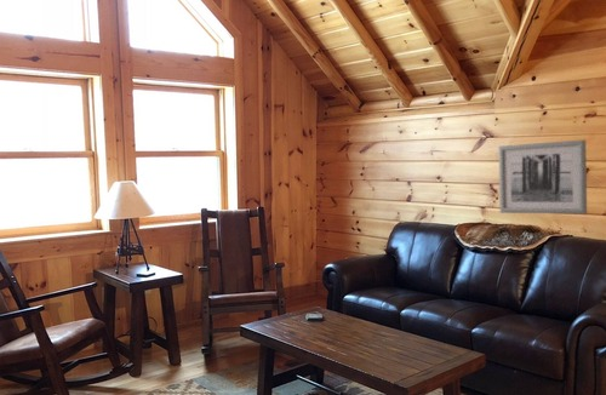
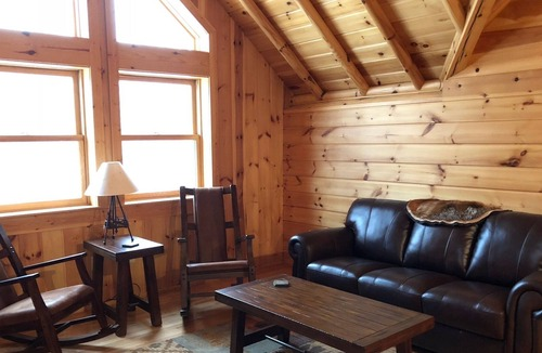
- wall art [497,138,588,216]
